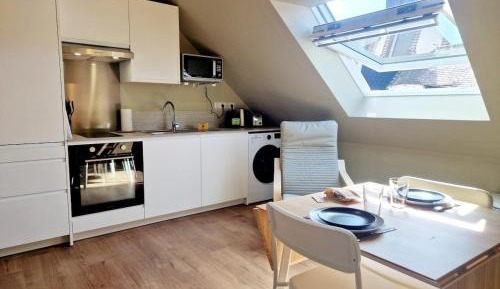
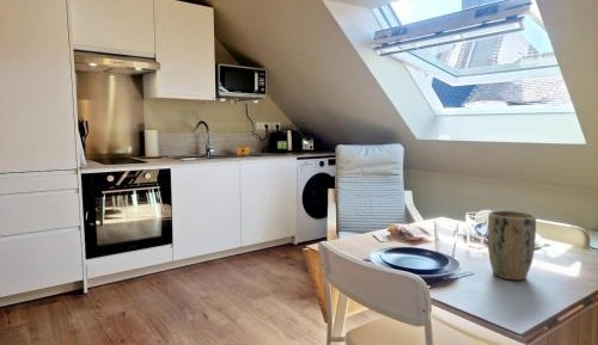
+ plant pot [487,209,537,281]
